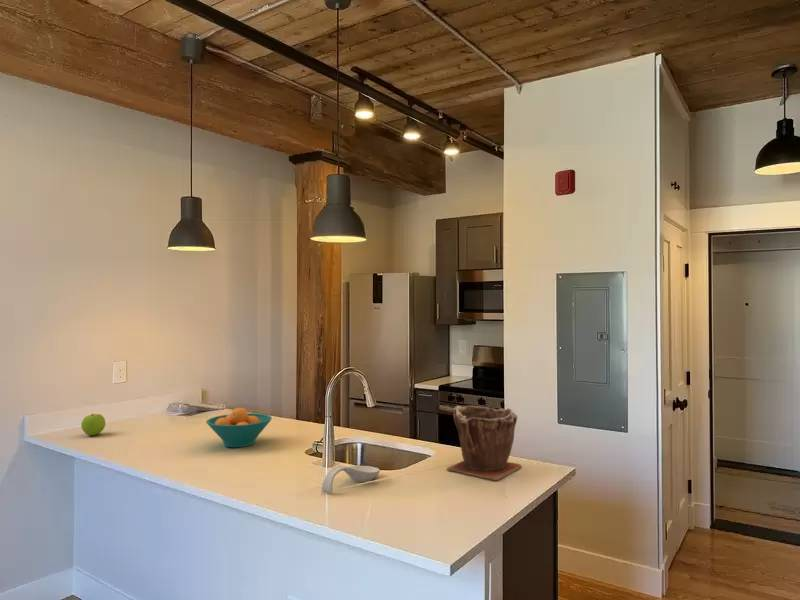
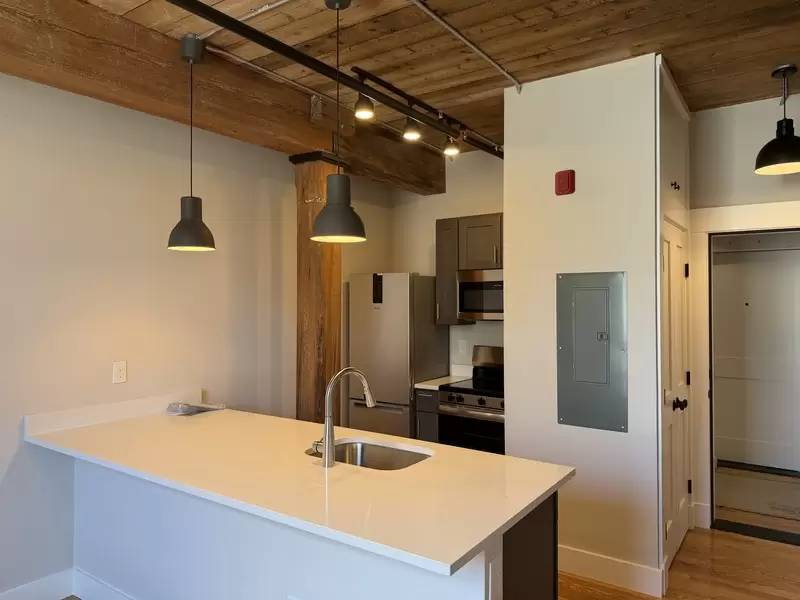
- fruit bowl [205,407,273,448]
- spoon rest [321,465,381,494]
- plant pot [445,405,523,481]
- apple [80,413,106,437]
